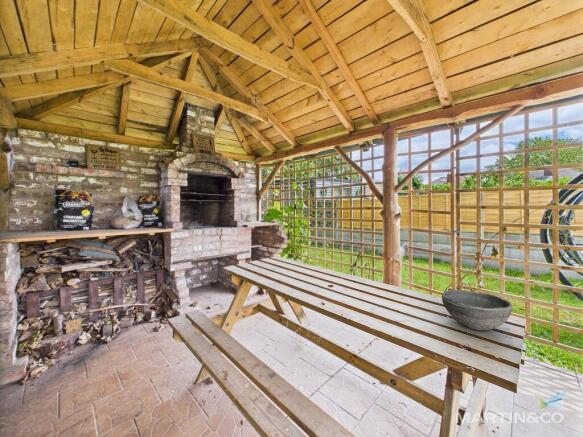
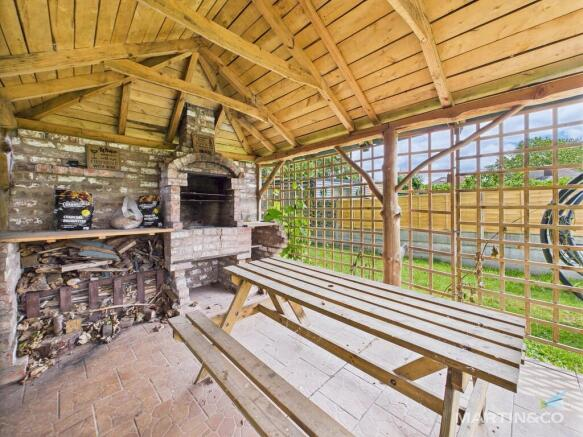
- bowl [441,288,513,331]
